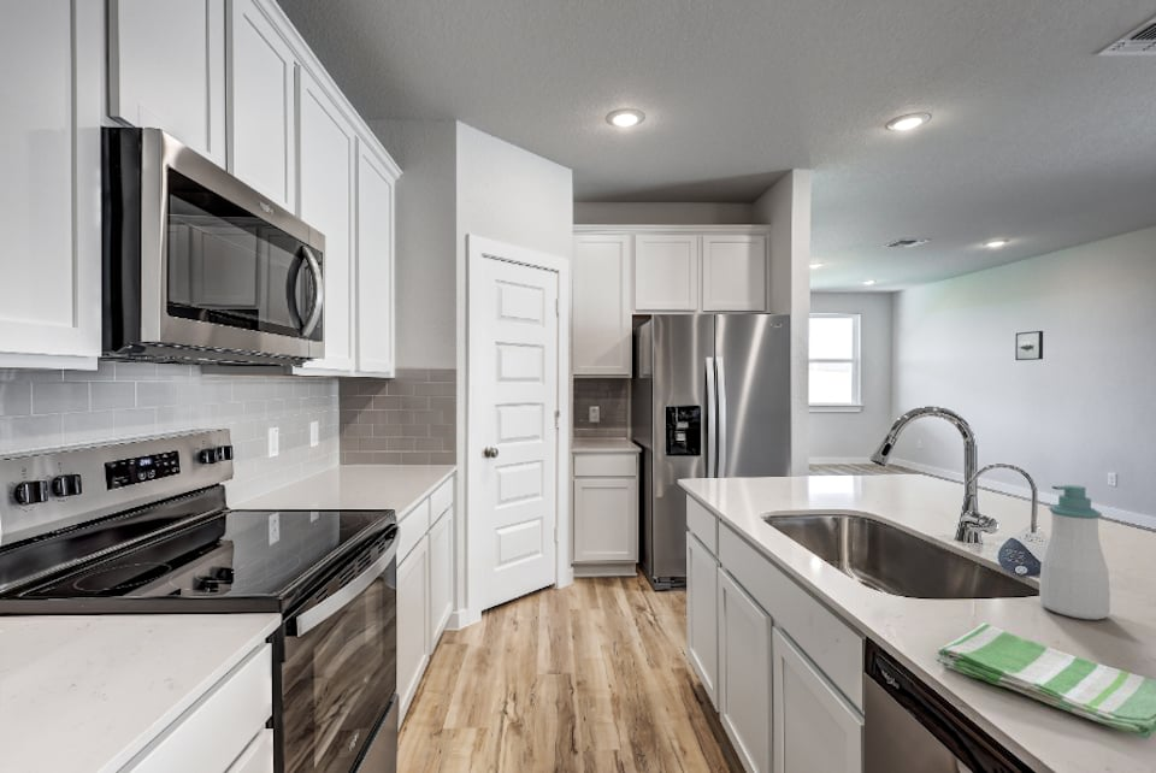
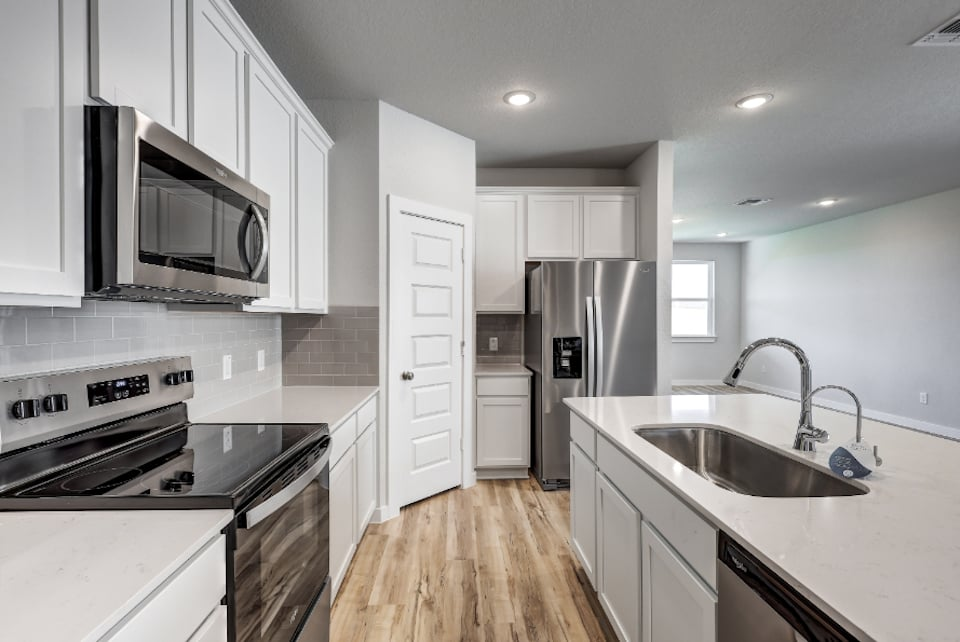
- dish towel [936,622,1156,739]
- soap bottle [1038,484,1111,621]
- wall art [1014,330,1044,361]
